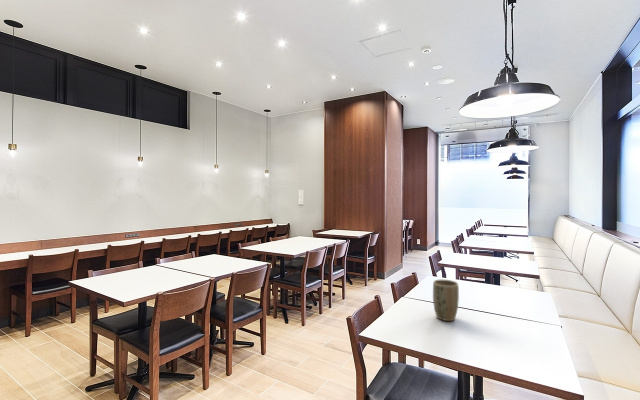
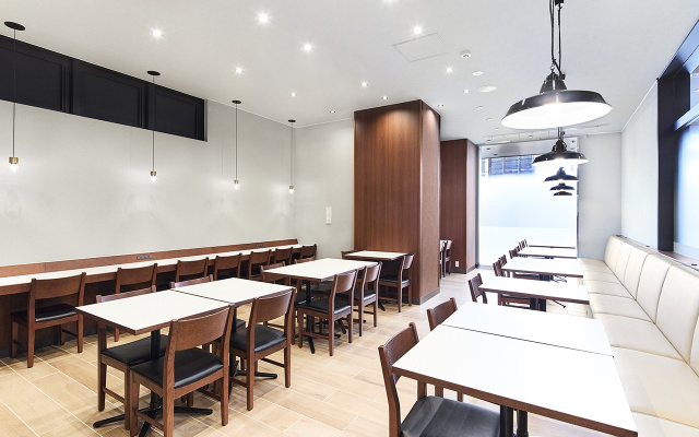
- plant pot [432,279,460,322]
